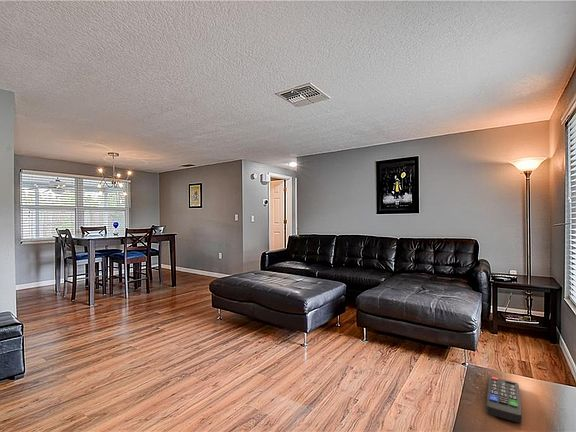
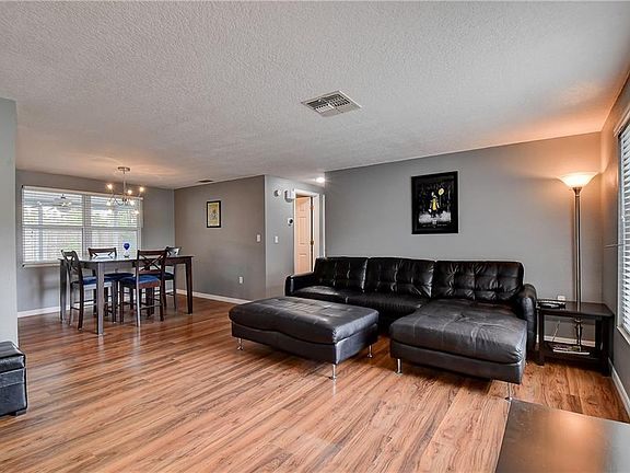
- remote control [485,375,523,424]
